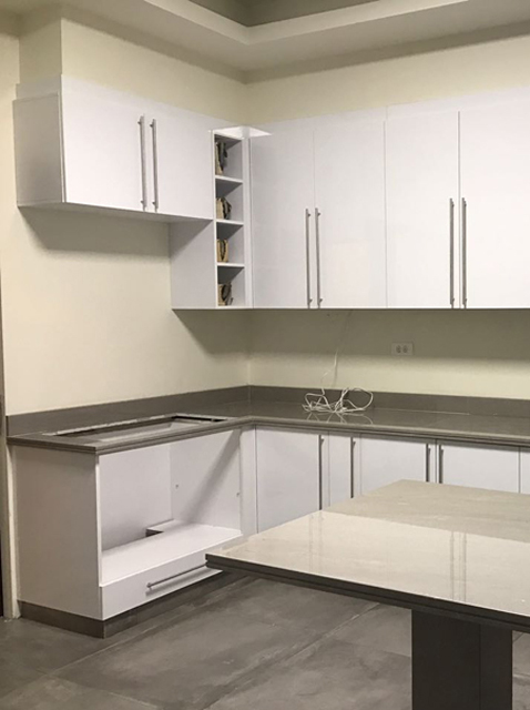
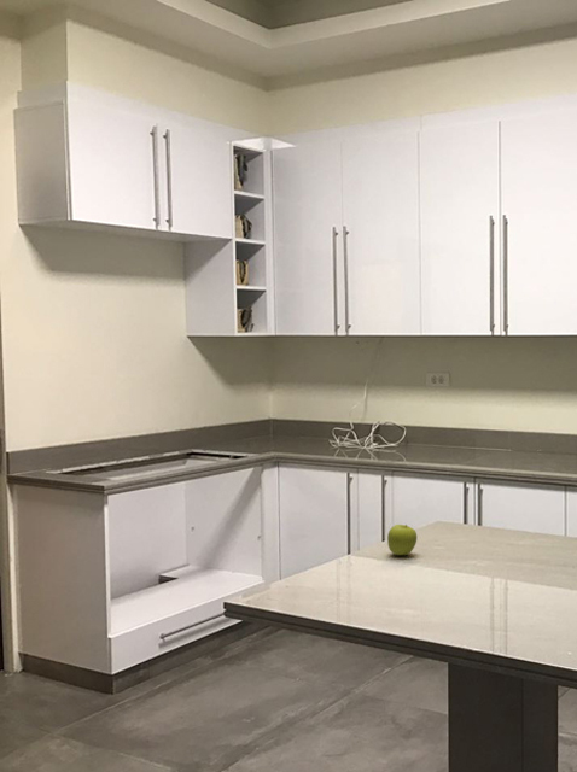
+ fruit [386,524,418,556]
